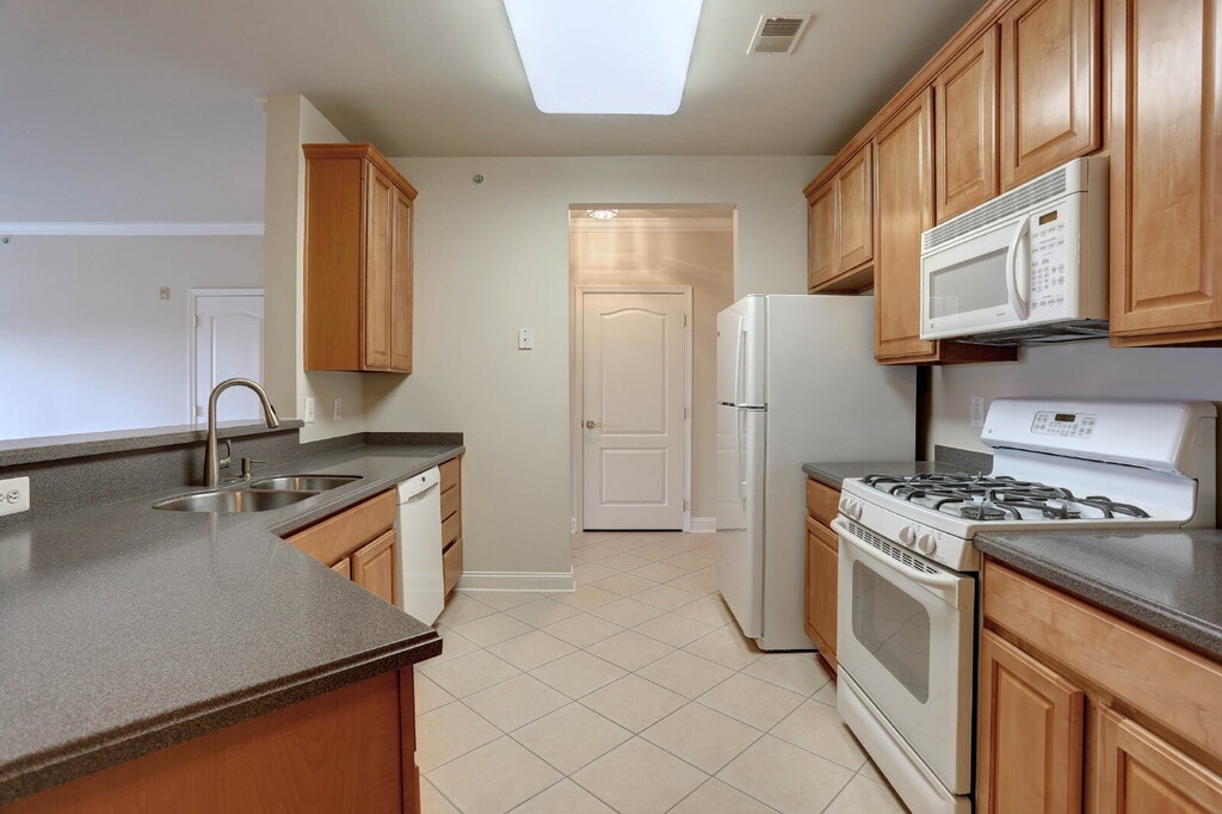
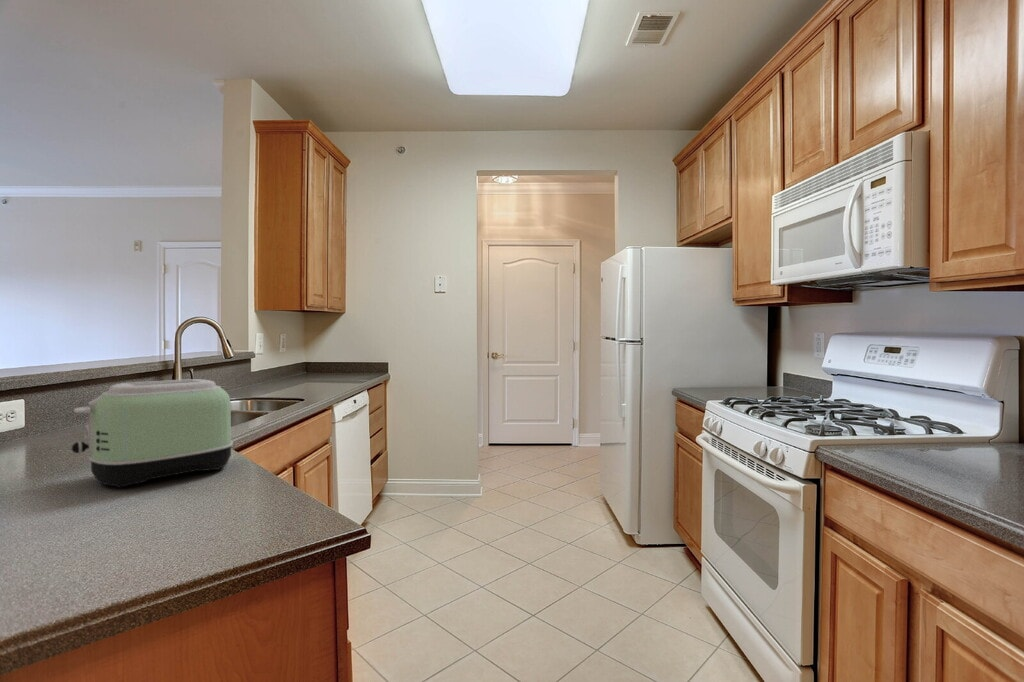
+ toaster [71,378,234,489]
